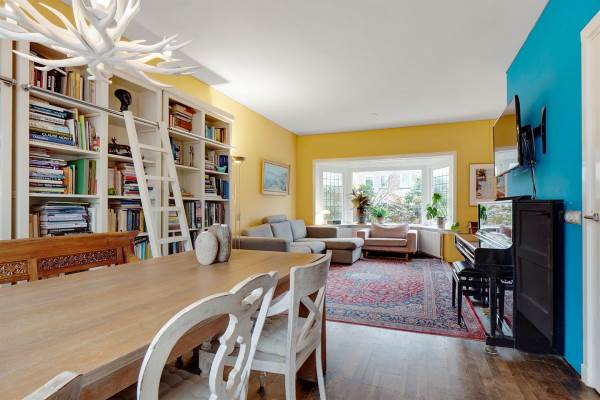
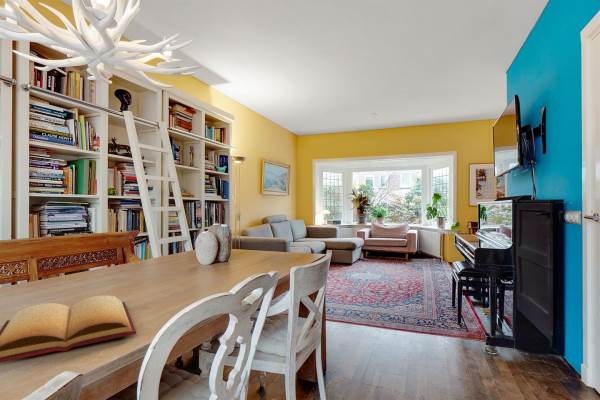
+ bible [0,295,137,364]
